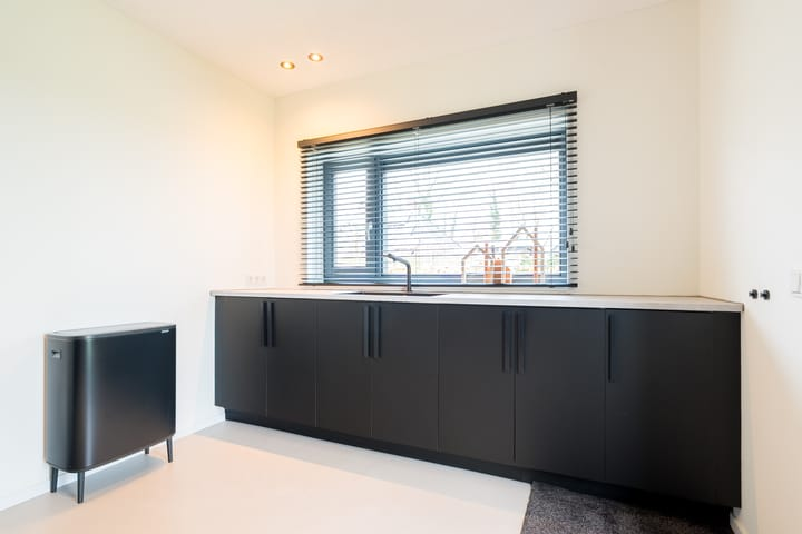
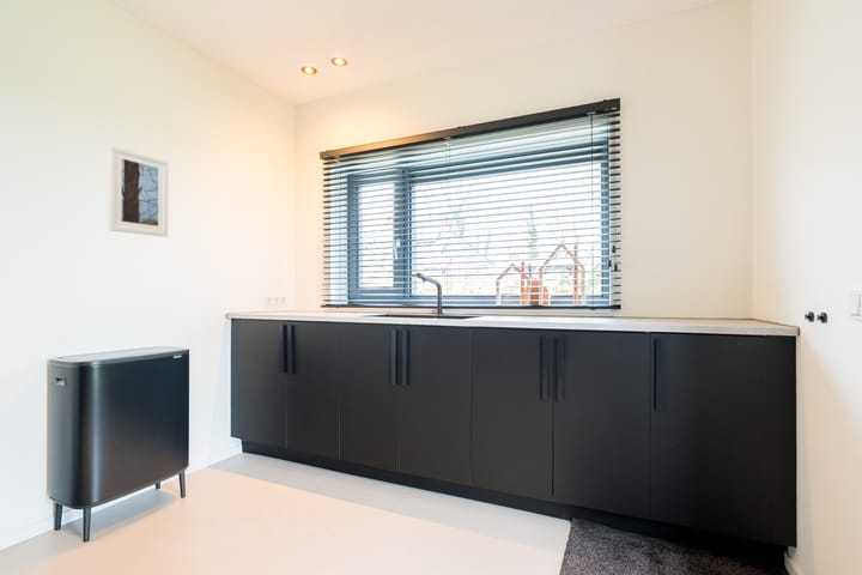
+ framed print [108,144,169,238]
